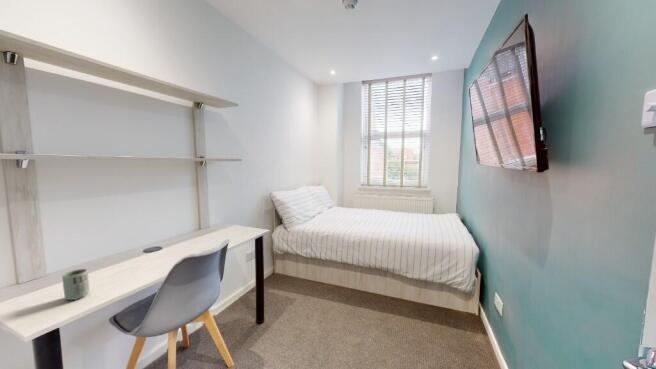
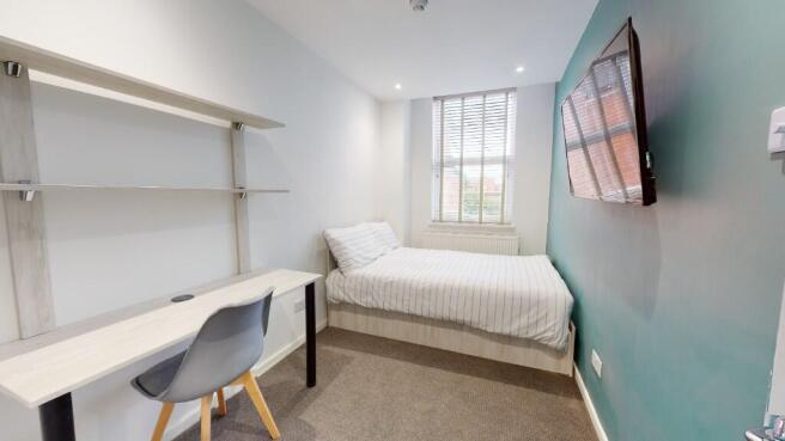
- cup [61,268,90,301]
